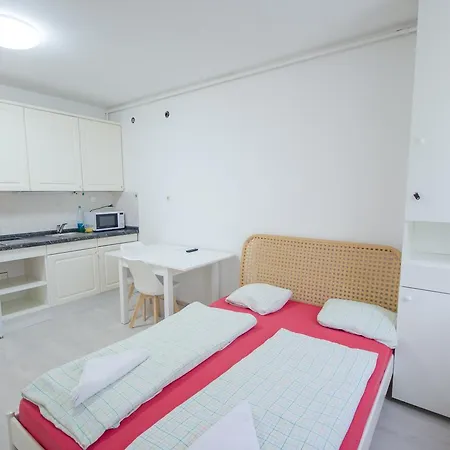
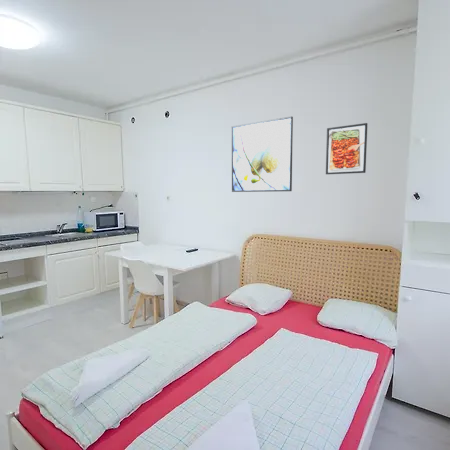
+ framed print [325,122,368,175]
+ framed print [231,115,294,193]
